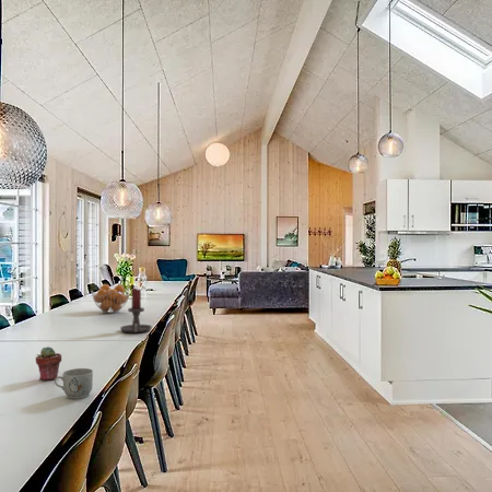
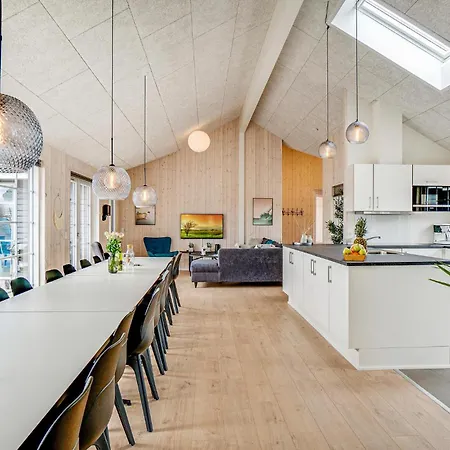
- potted succulent [35,345,62,382]
- fruit basket [91,283,131,314]
- candle holder [119,288,153,333]
- mug [54,367,94,400]
